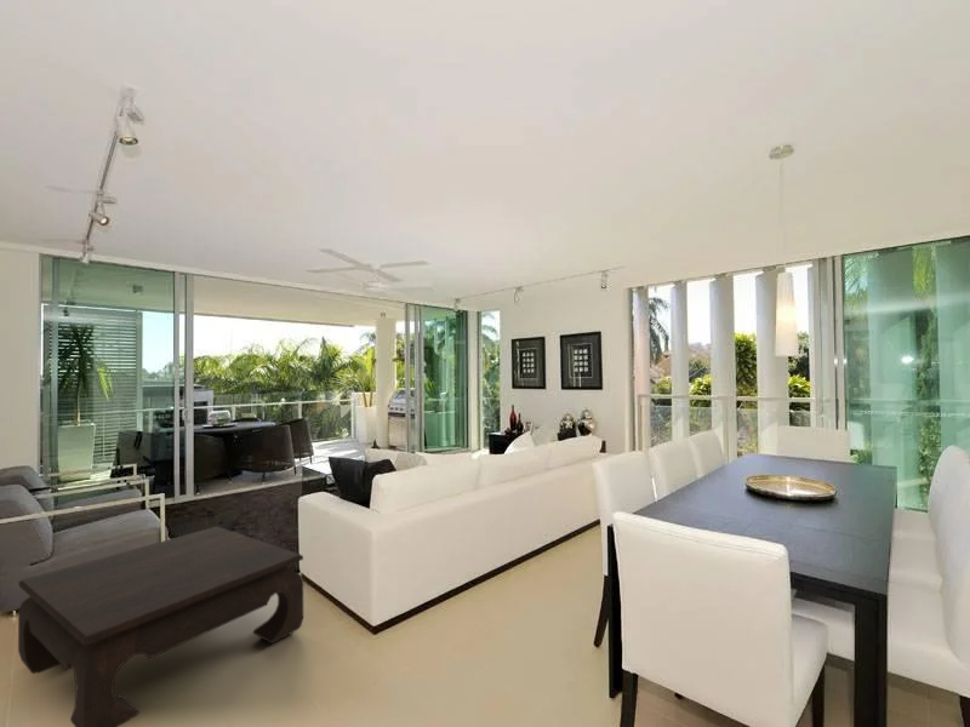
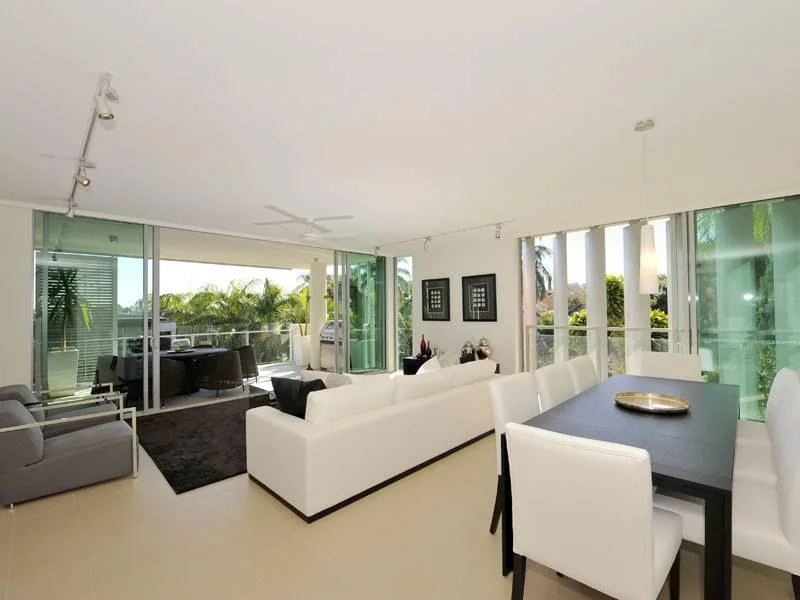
- coffee table [17,525,304,727]
